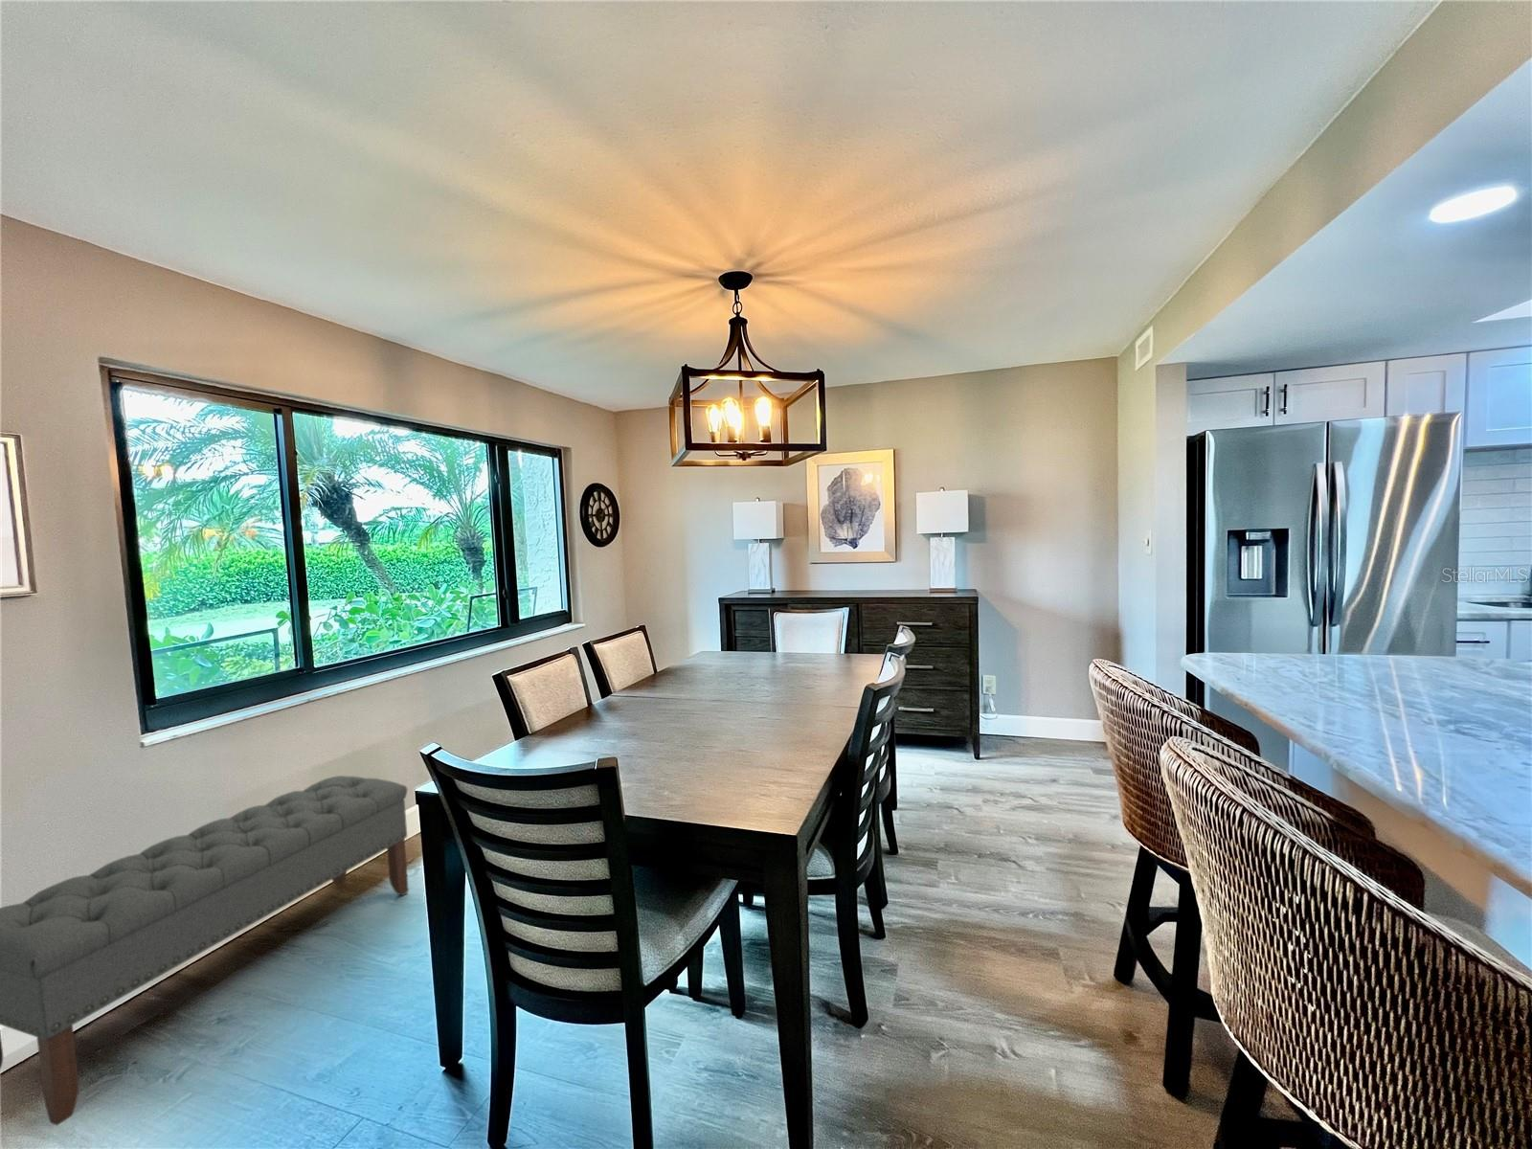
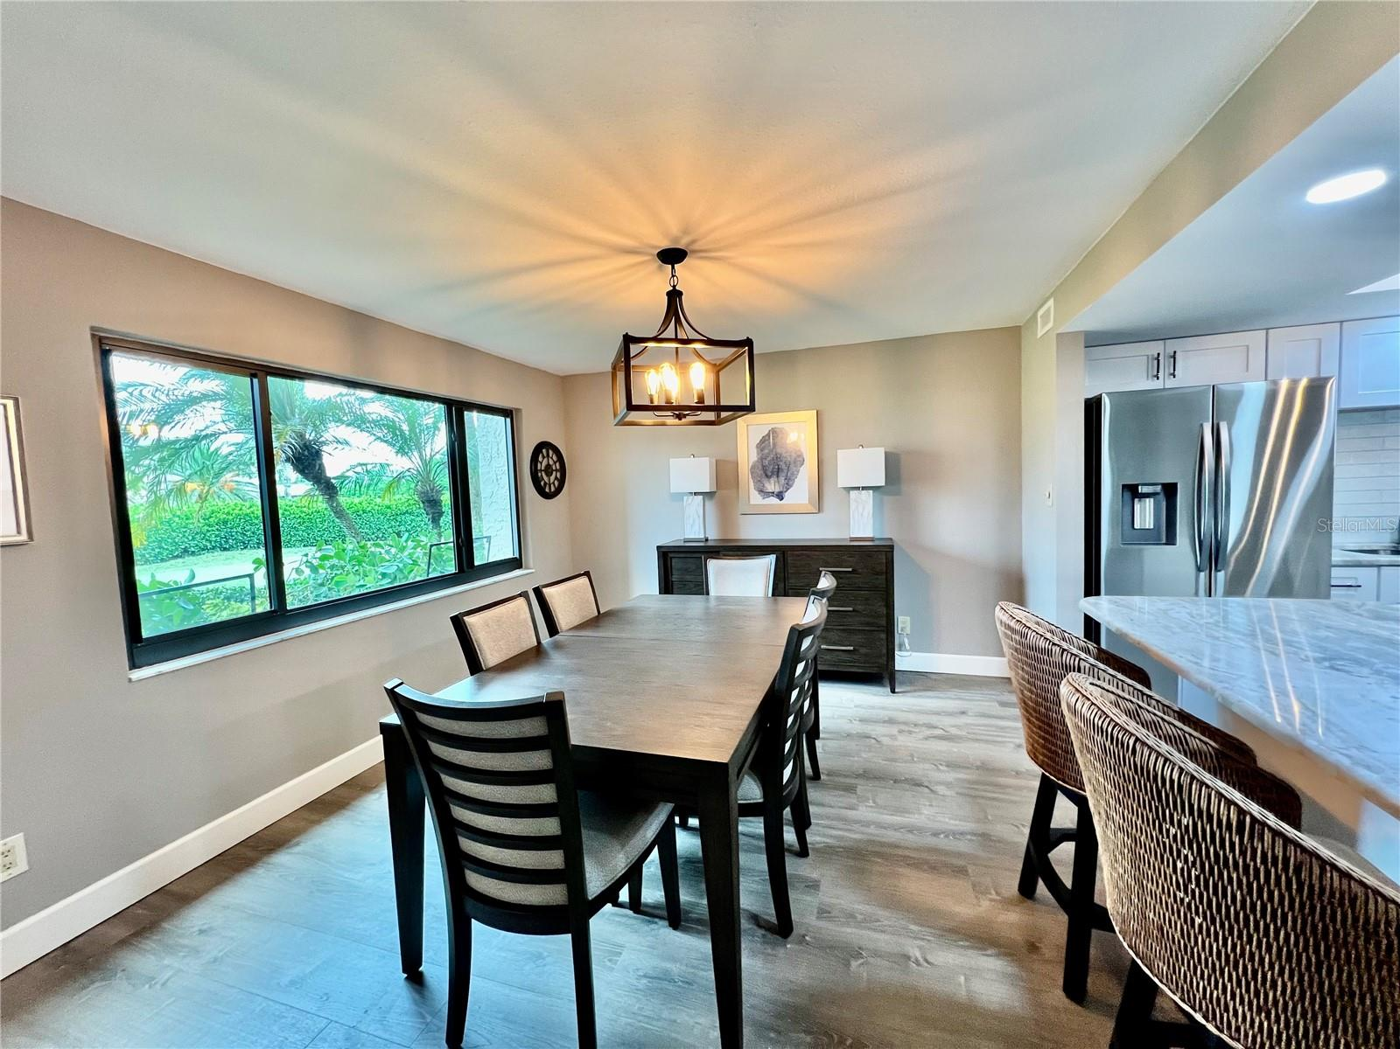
- bench [0,775,410,1126]
